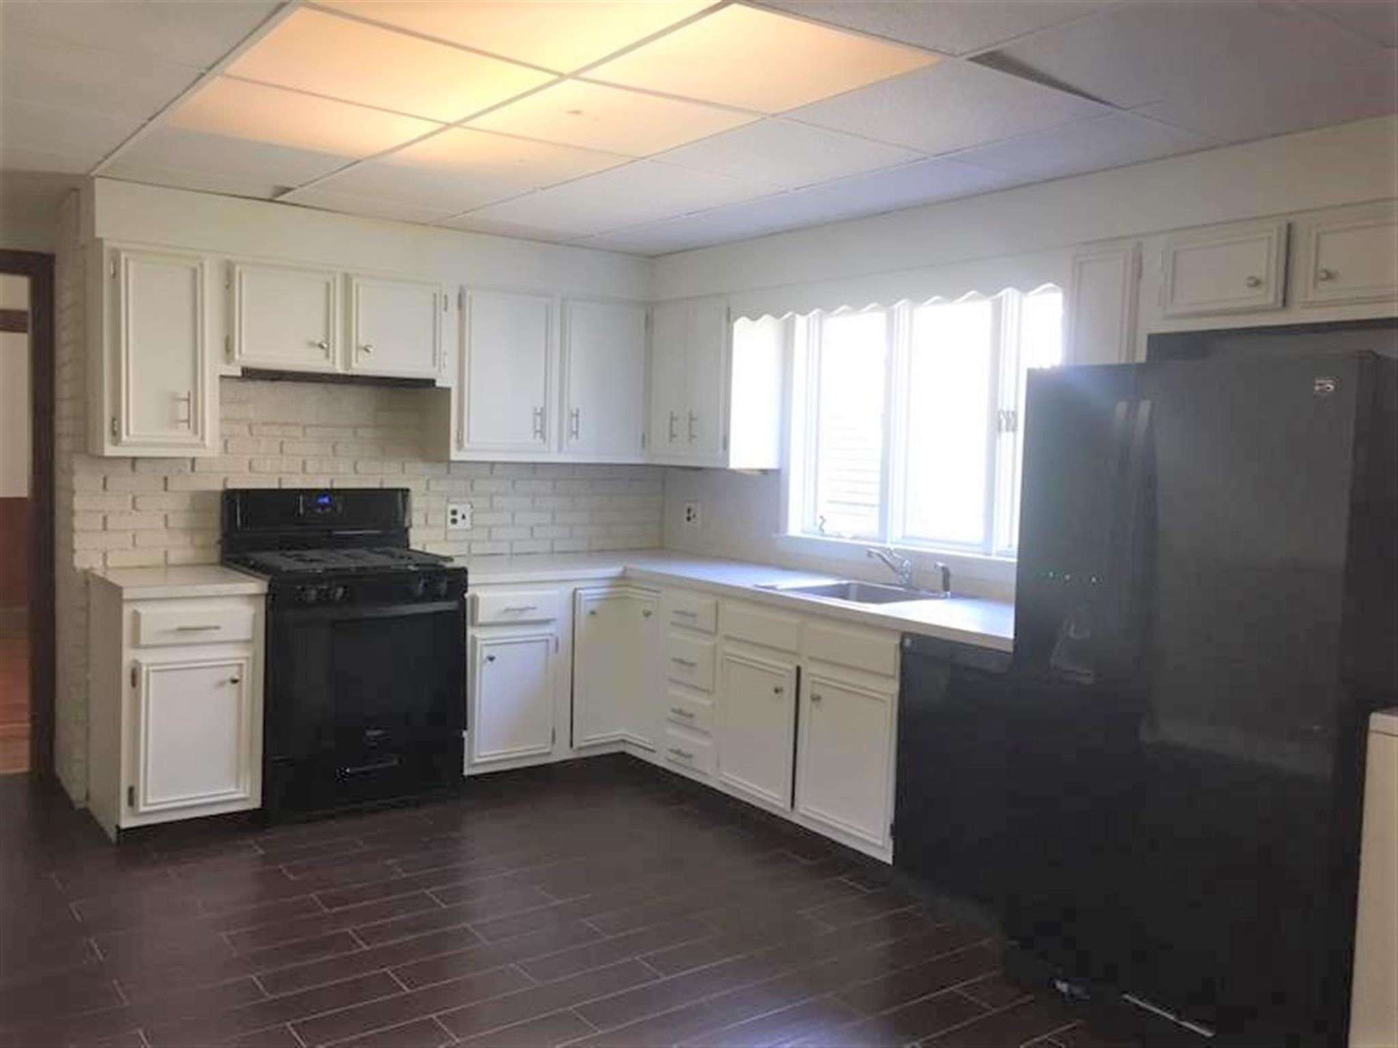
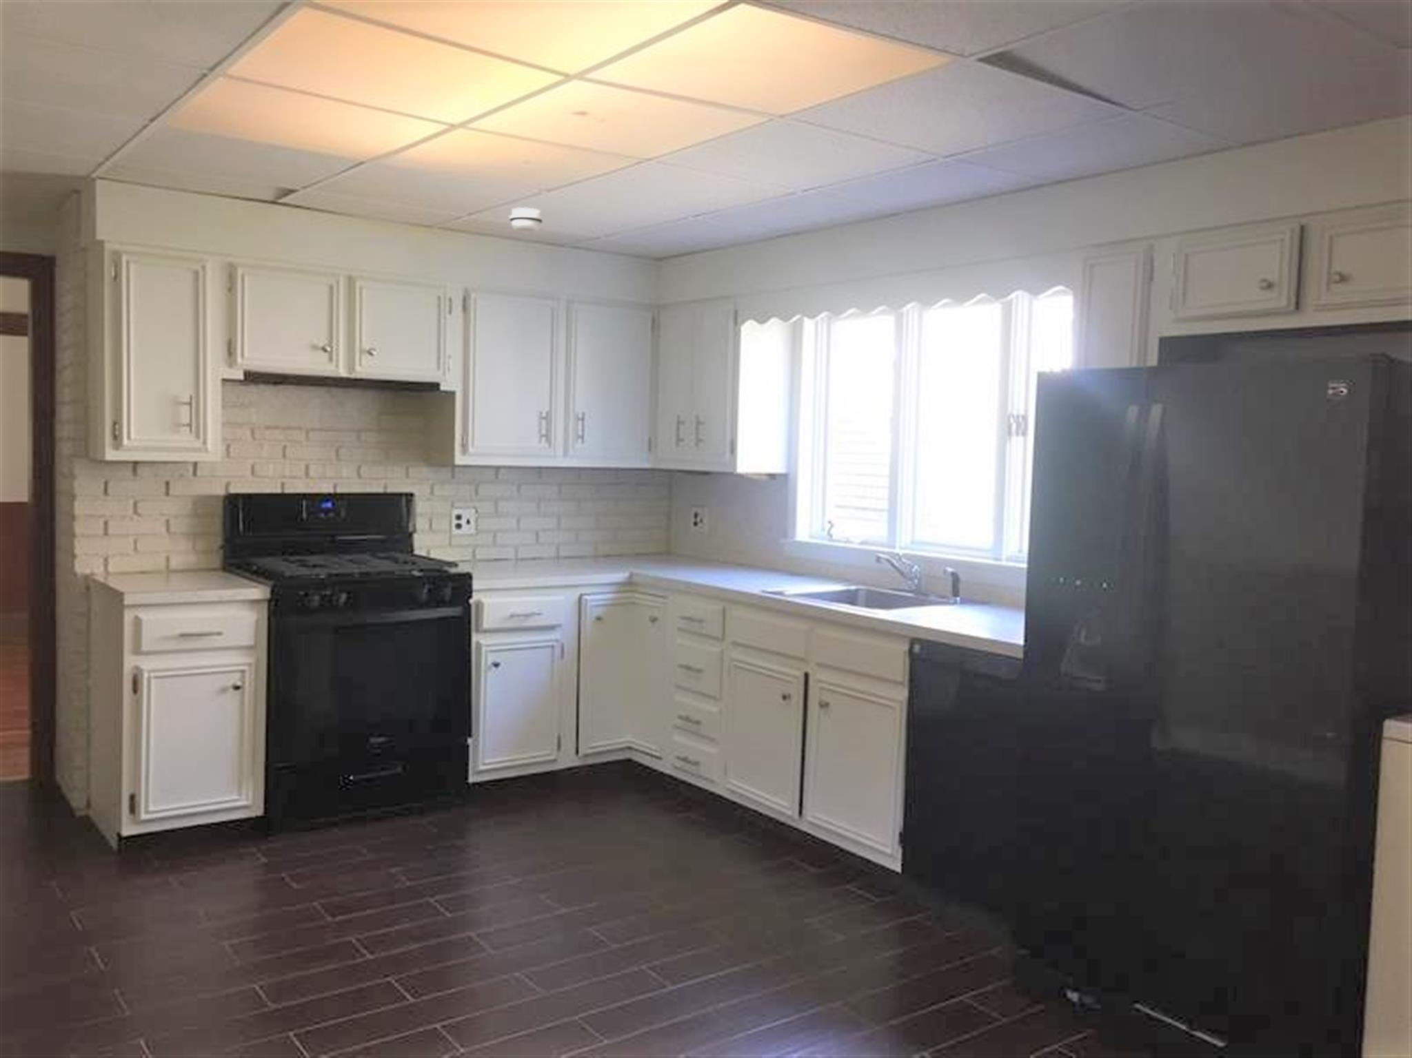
+ smoke detector [509,207,544,232]
